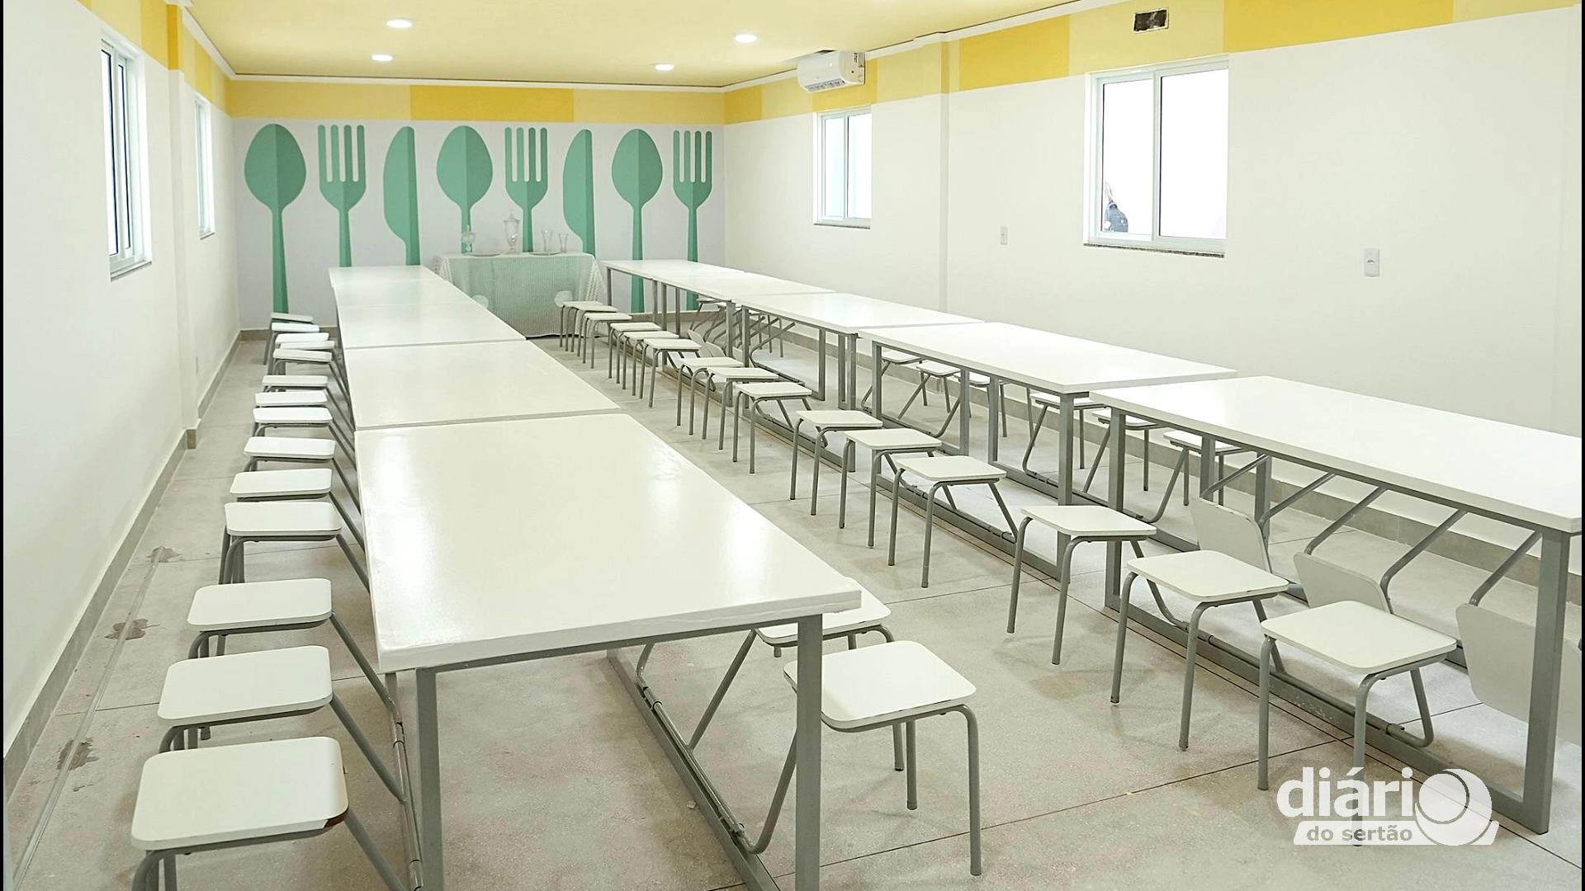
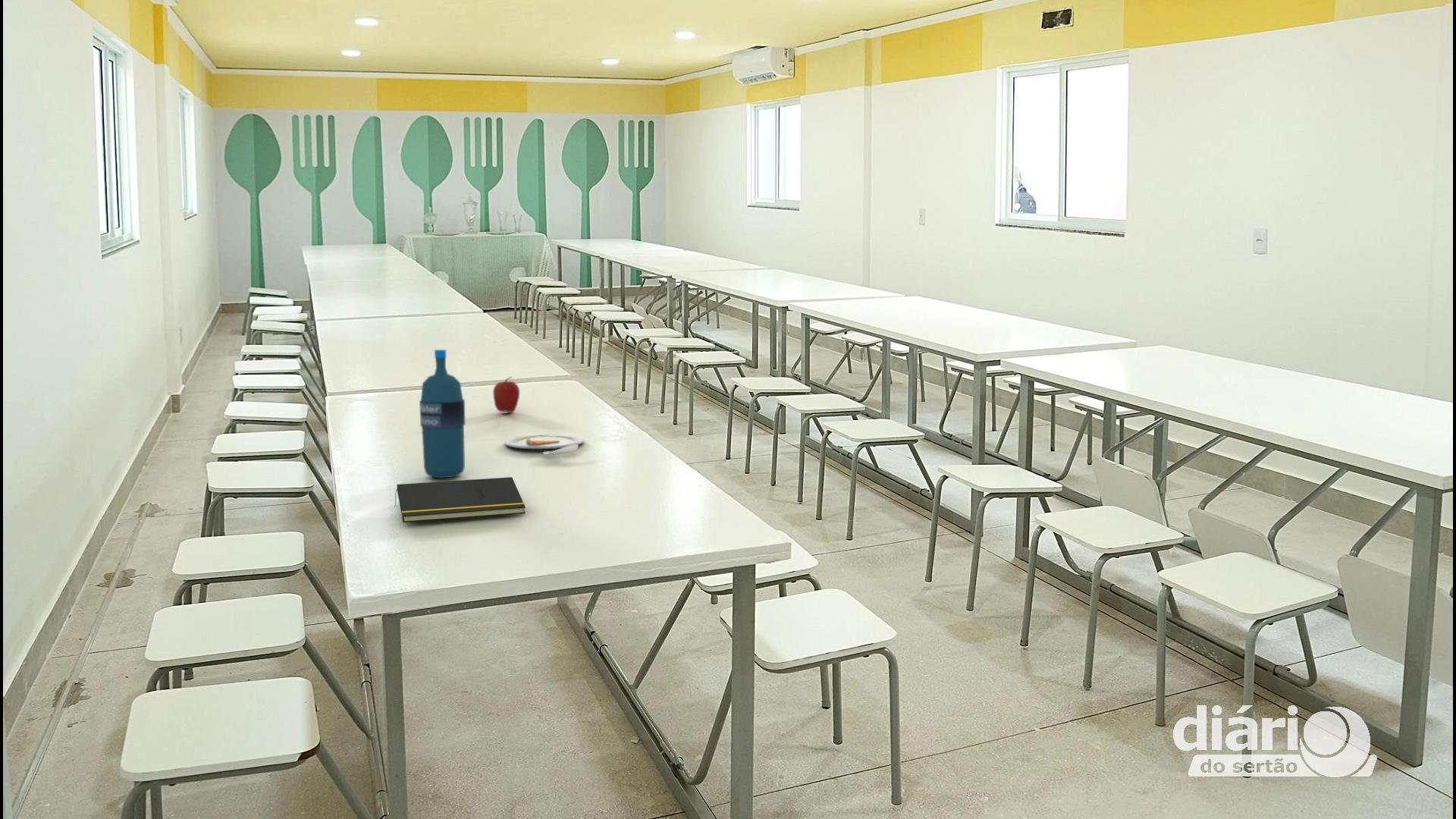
+ notepad [394,476,526,523]
+ fruit [492,376,520,413]
+ dinner plate [504,435,585,455]
+ water bottle [419,349,466,479]
